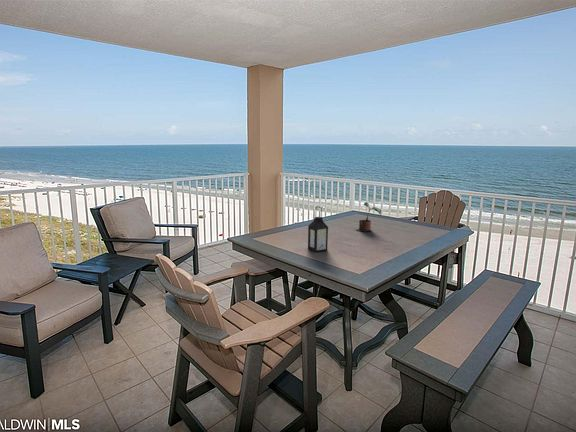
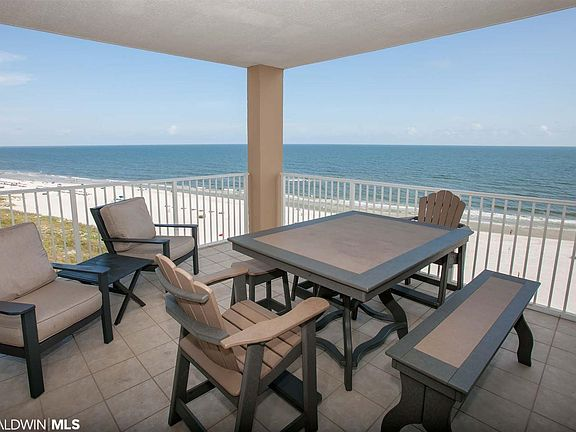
- lantern [307,205,329,253]
- potted plant [355,201,382,232]
